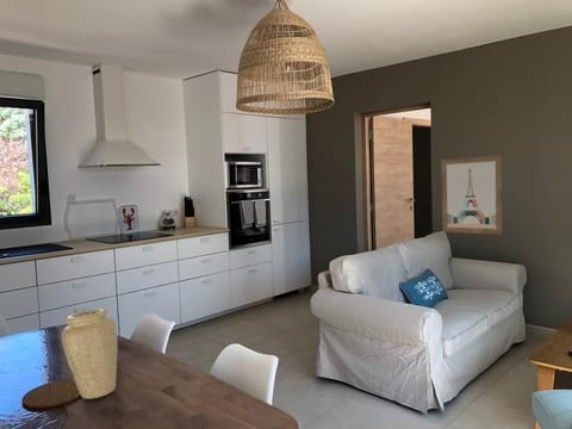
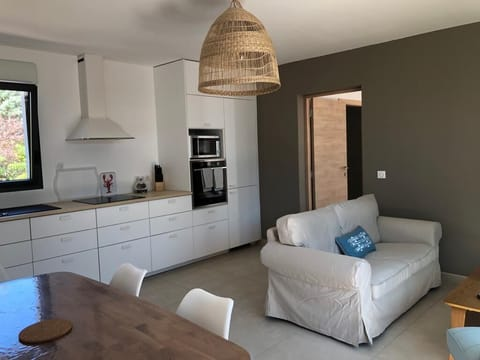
- vase [61,307,119,400]
- wall art [440,154,504,236]
